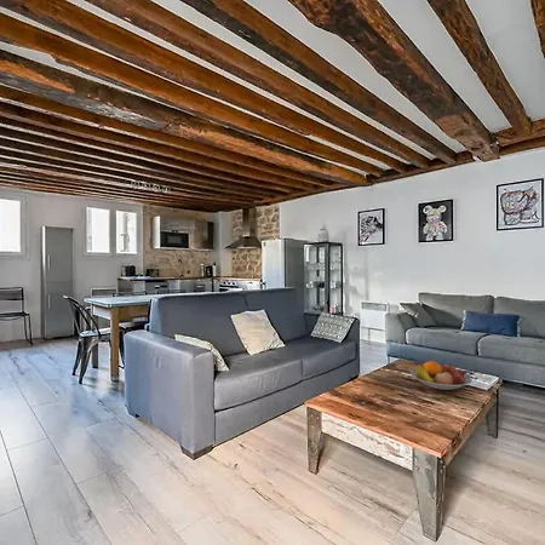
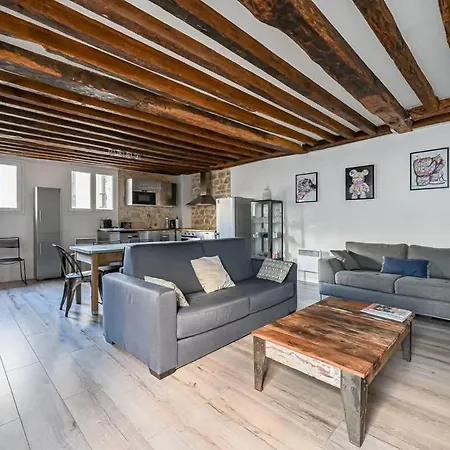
- fruit bowl [409,360,474,391]
